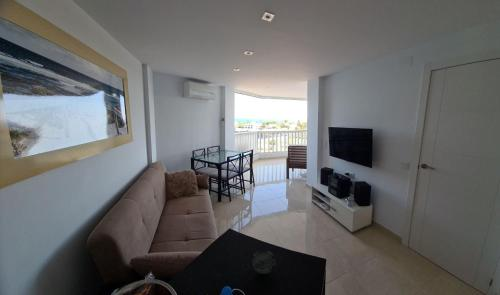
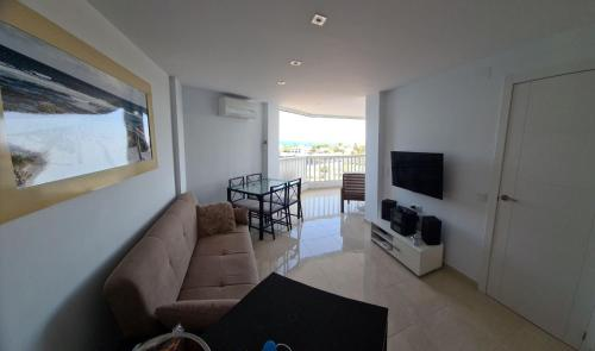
- coaster [251,249,277,275]
